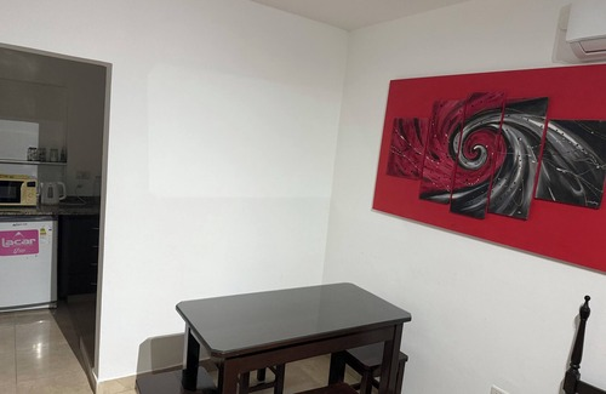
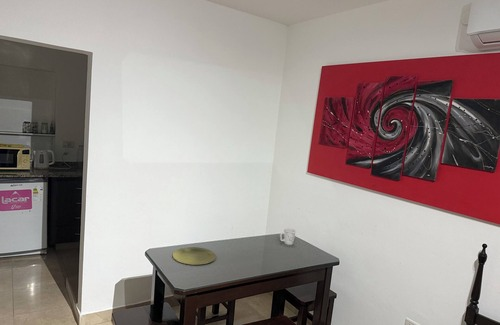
+ mug [279,227,297,246]
+ plate [172,246,217,266]
